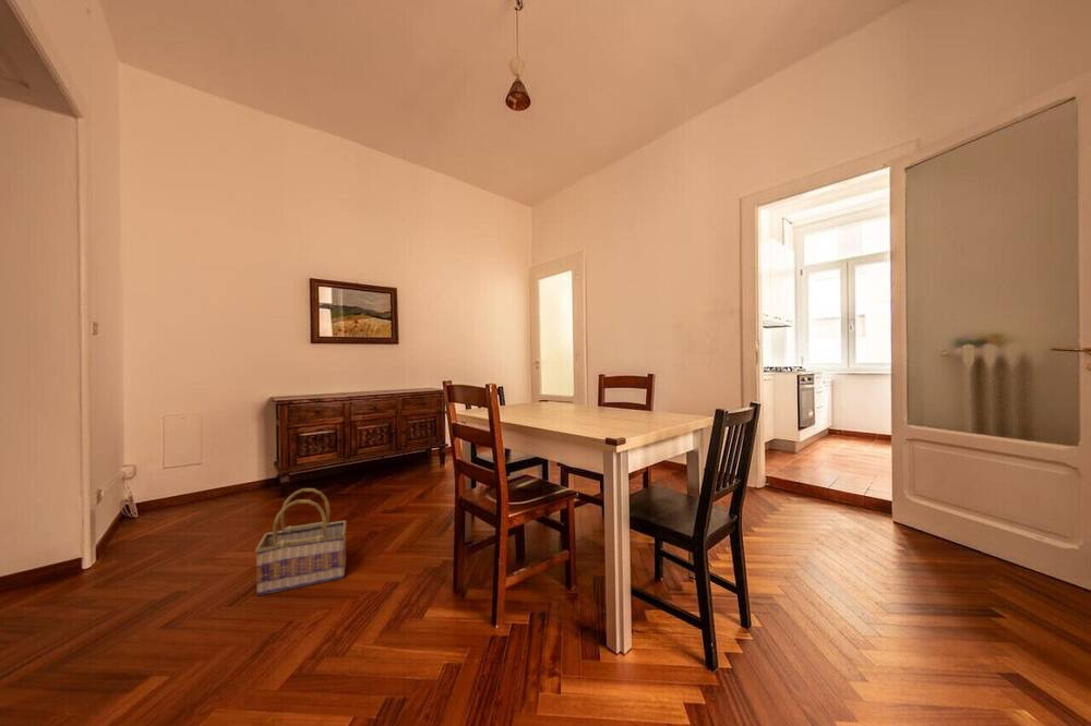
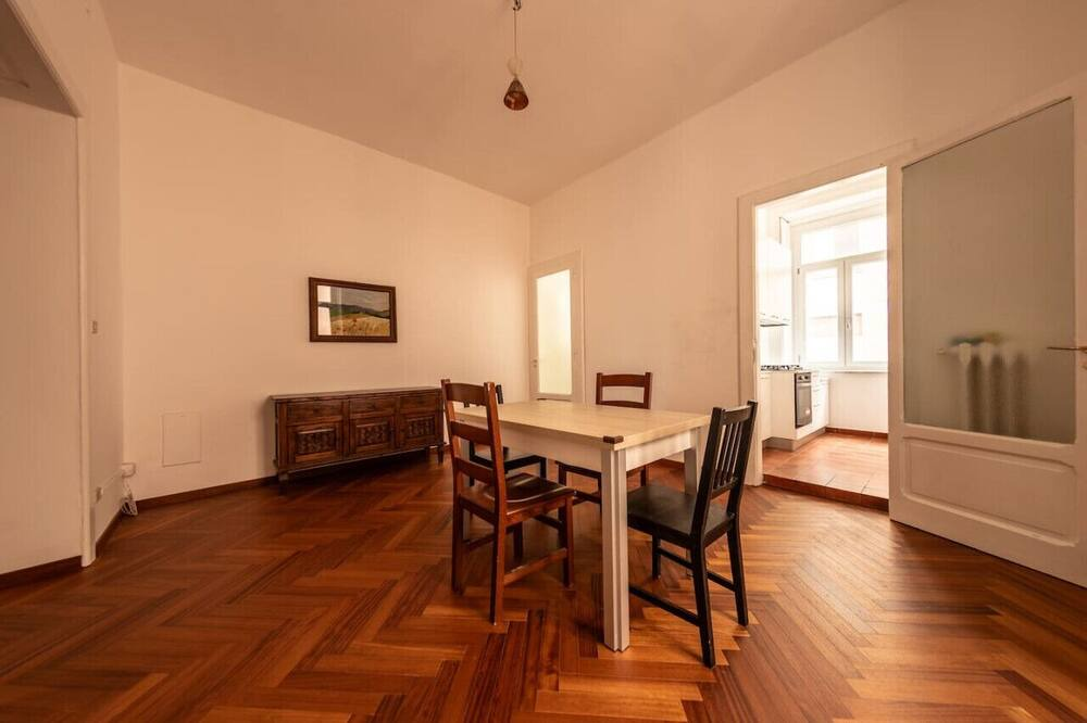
- basket [254,487,348,596]
